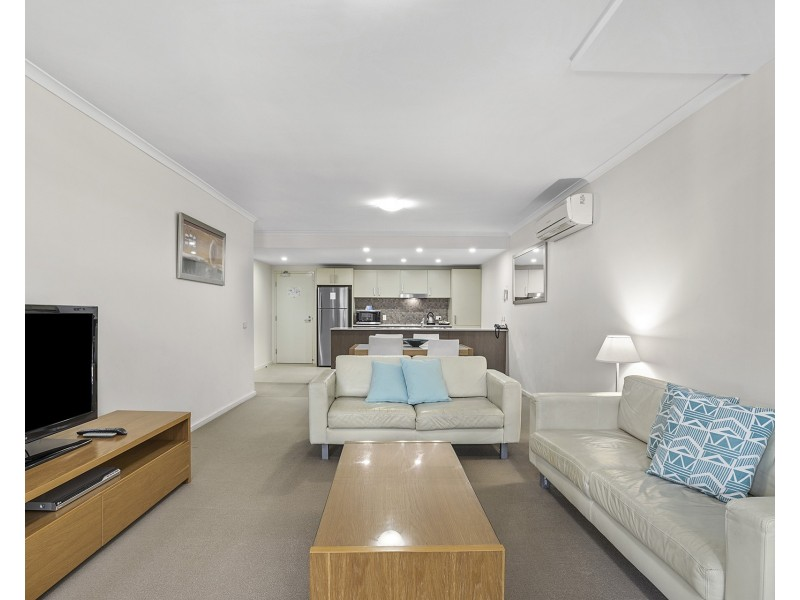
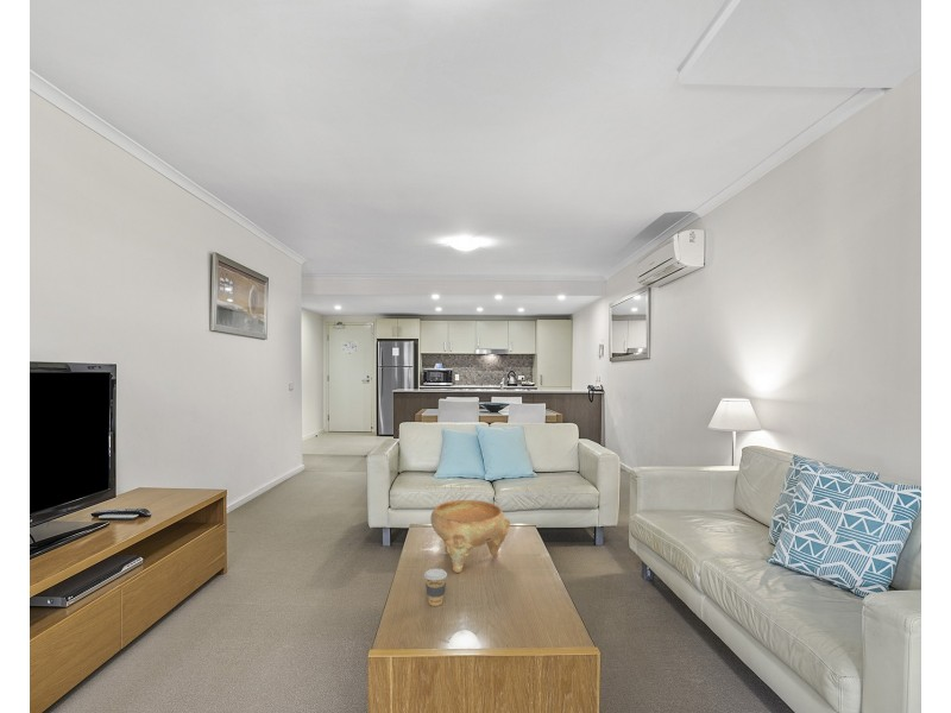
+ coffee cup [423,568,448,607]
+ decorative bowl [429,499,511,574]
